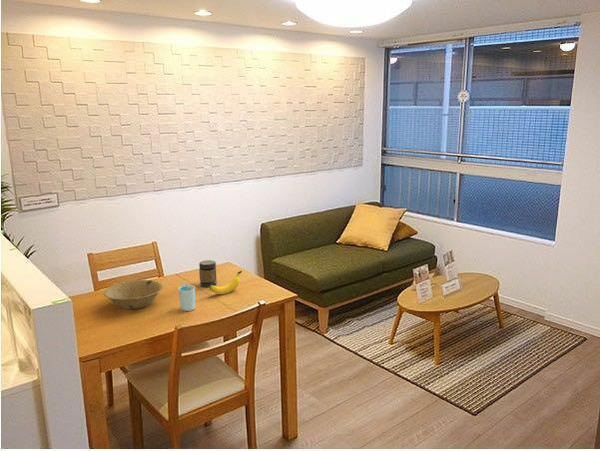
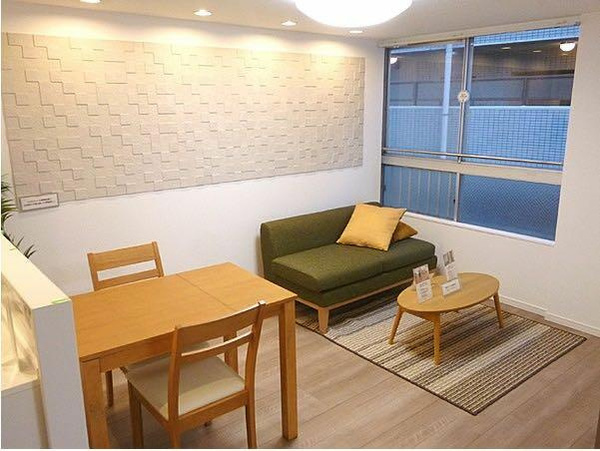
- bowl [103,279,164,310]
- cup [177,281,197,312]
- banana [208,270,243,295]
- jar [198,259,218,288]
